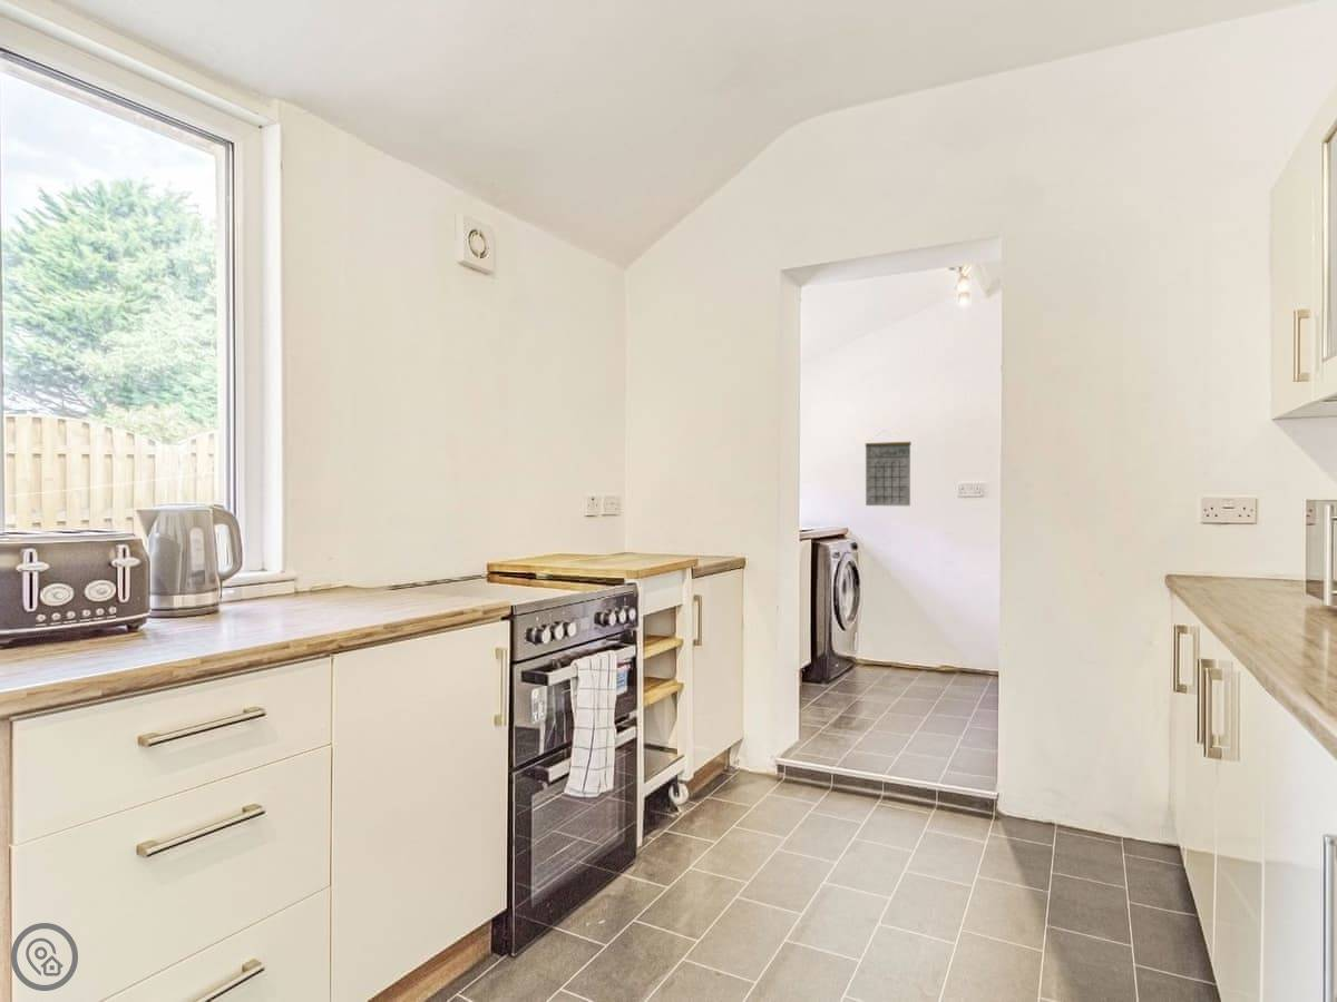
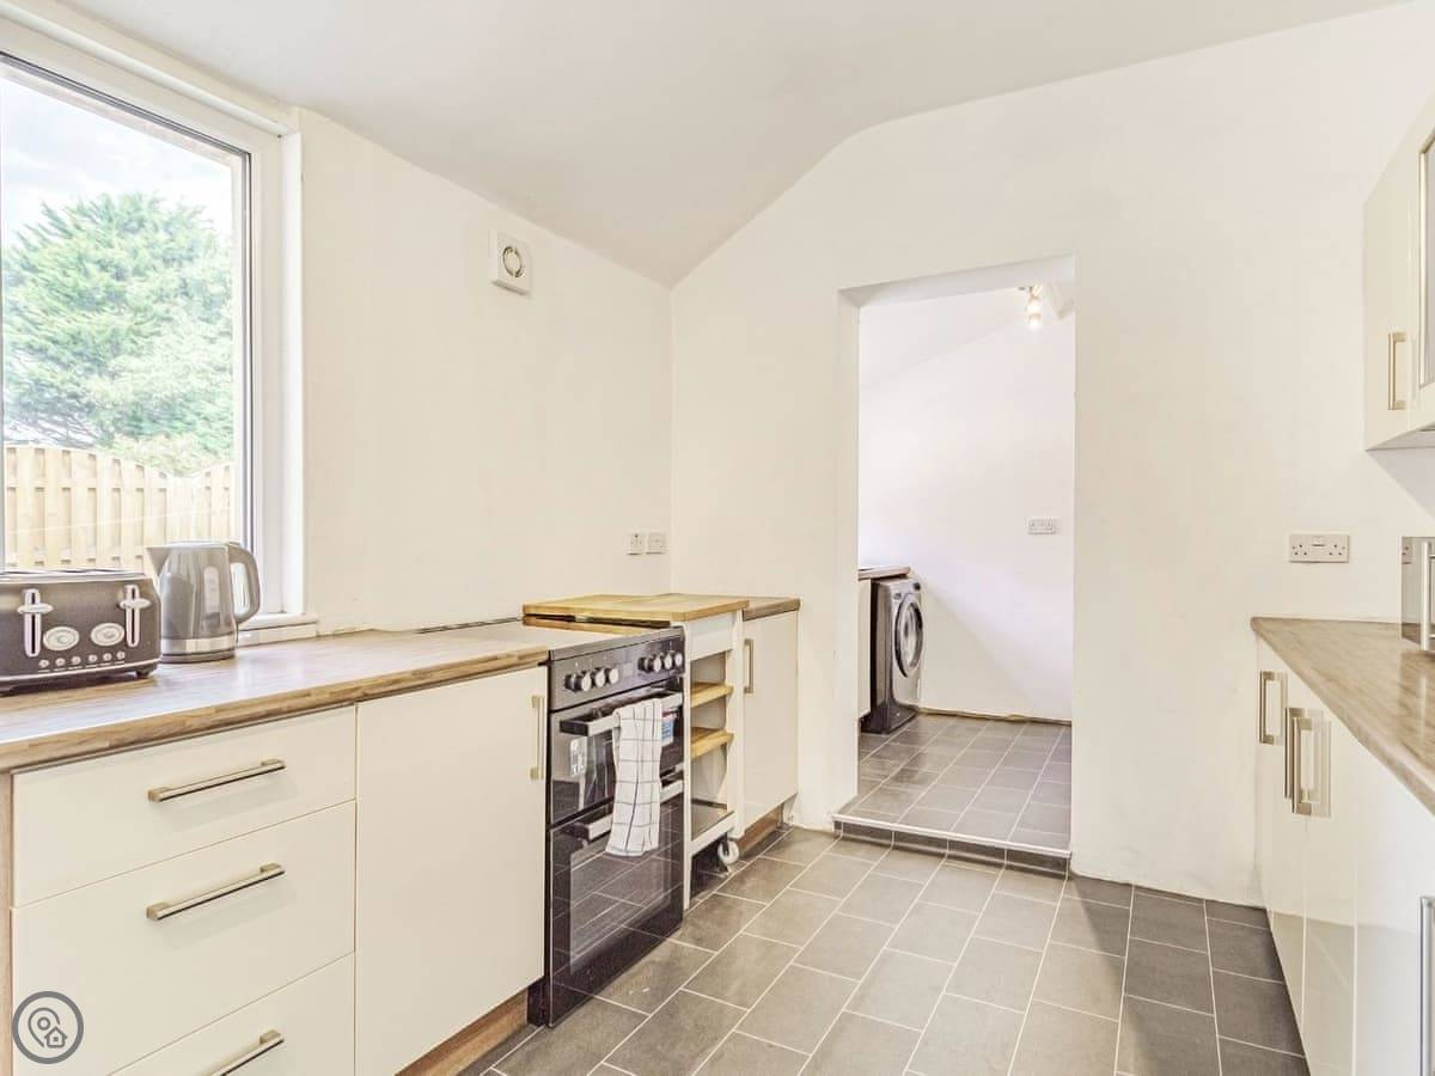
- calendar [865,430,913,507]
